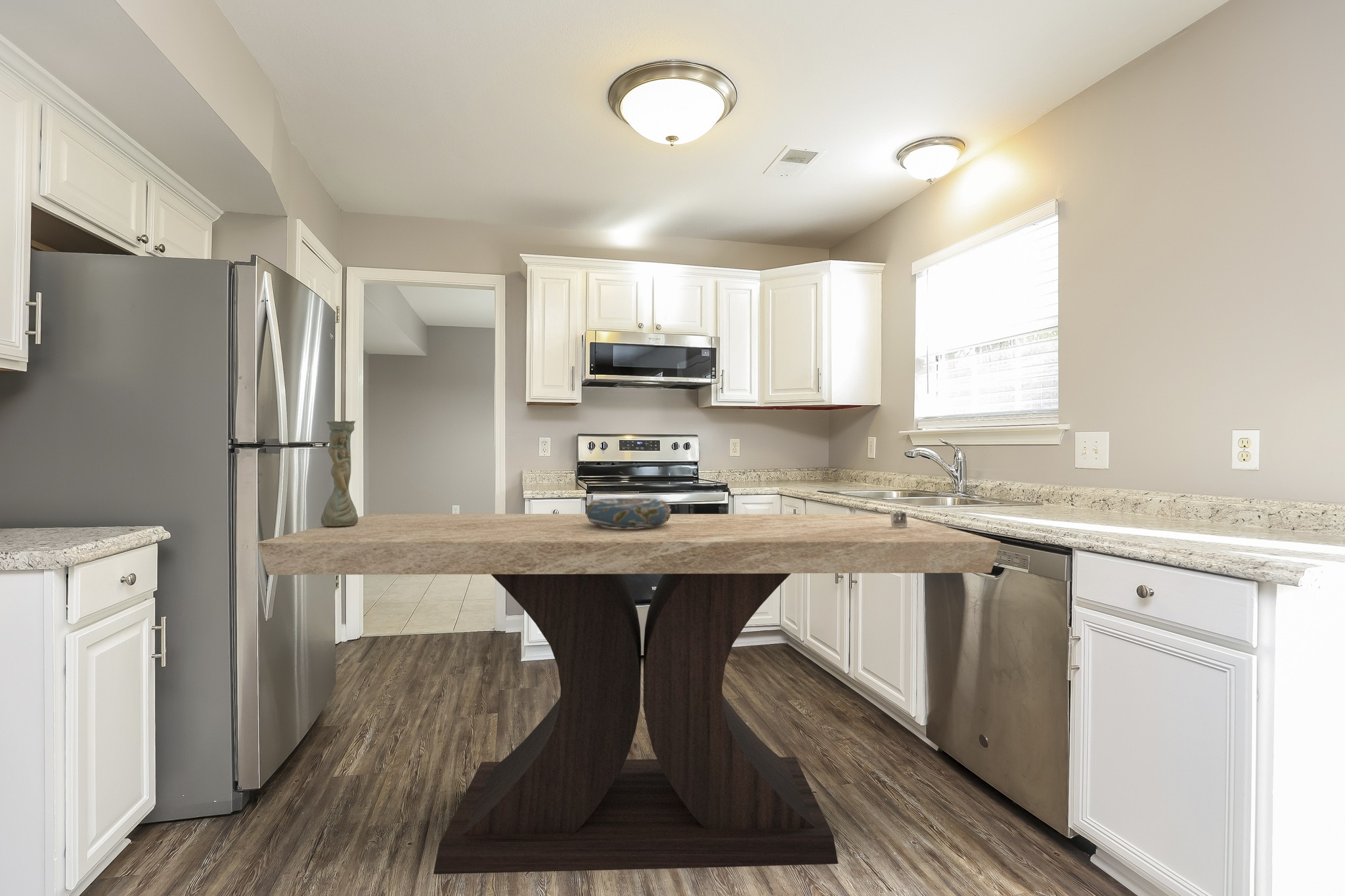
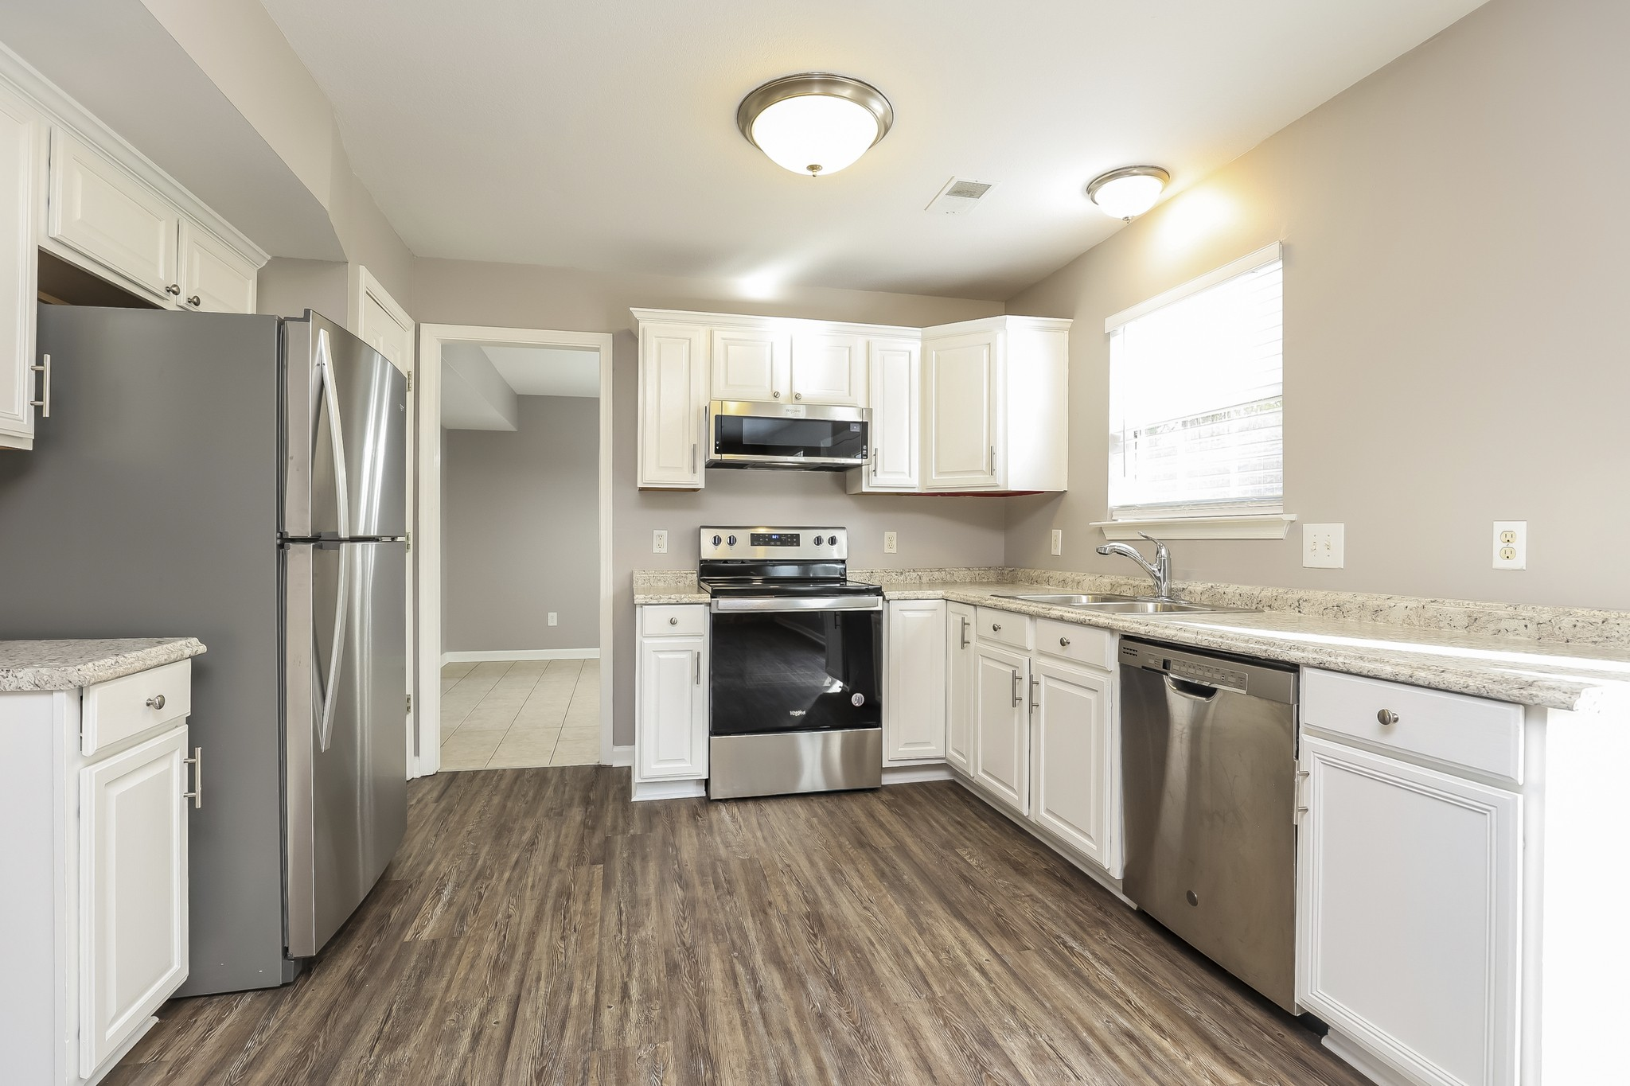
- vase [320,420,359,526]
- decorative bowl [584,496,672,528]
- napkin holder [890,509,909,527]
- table [257,513,1002,875]
